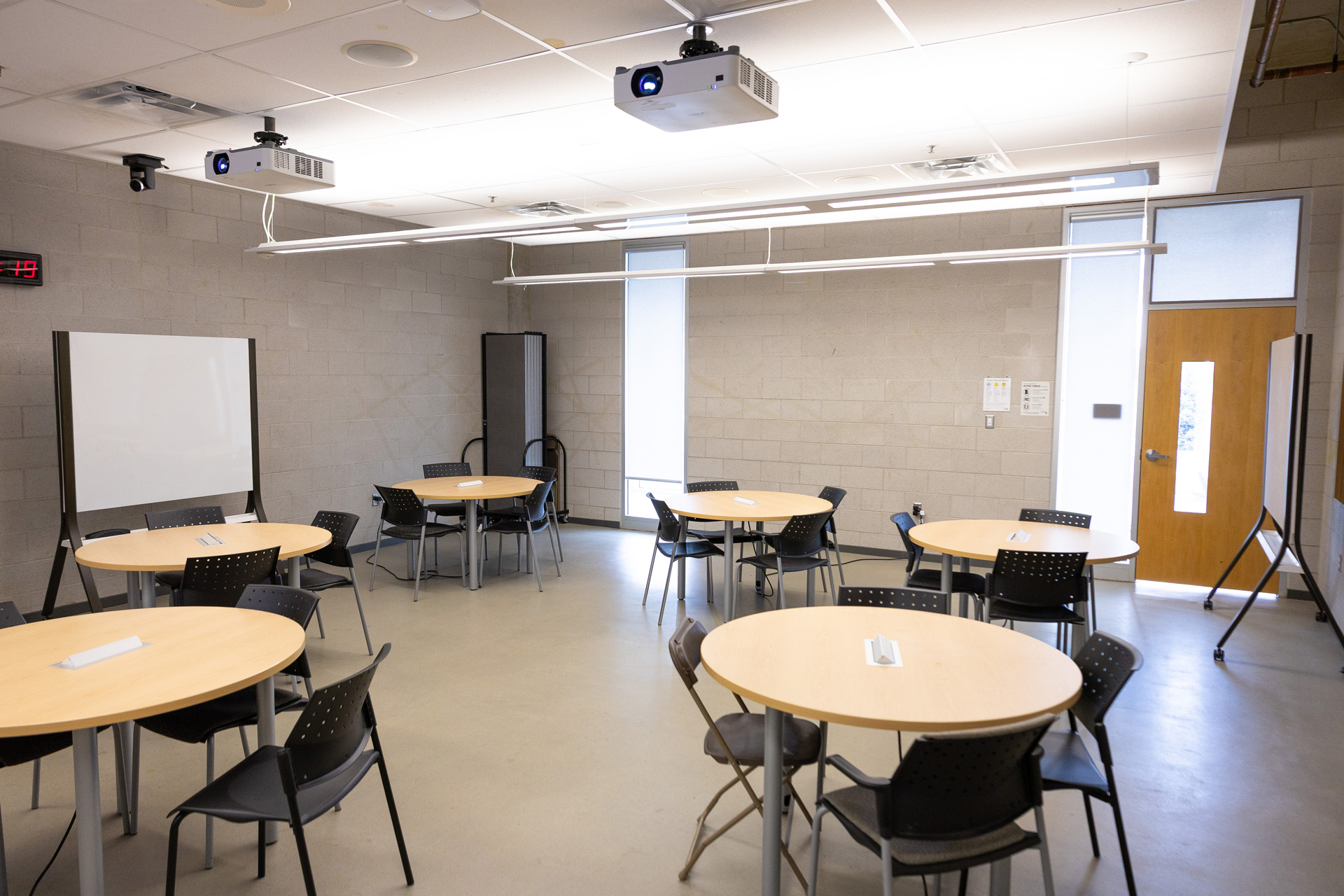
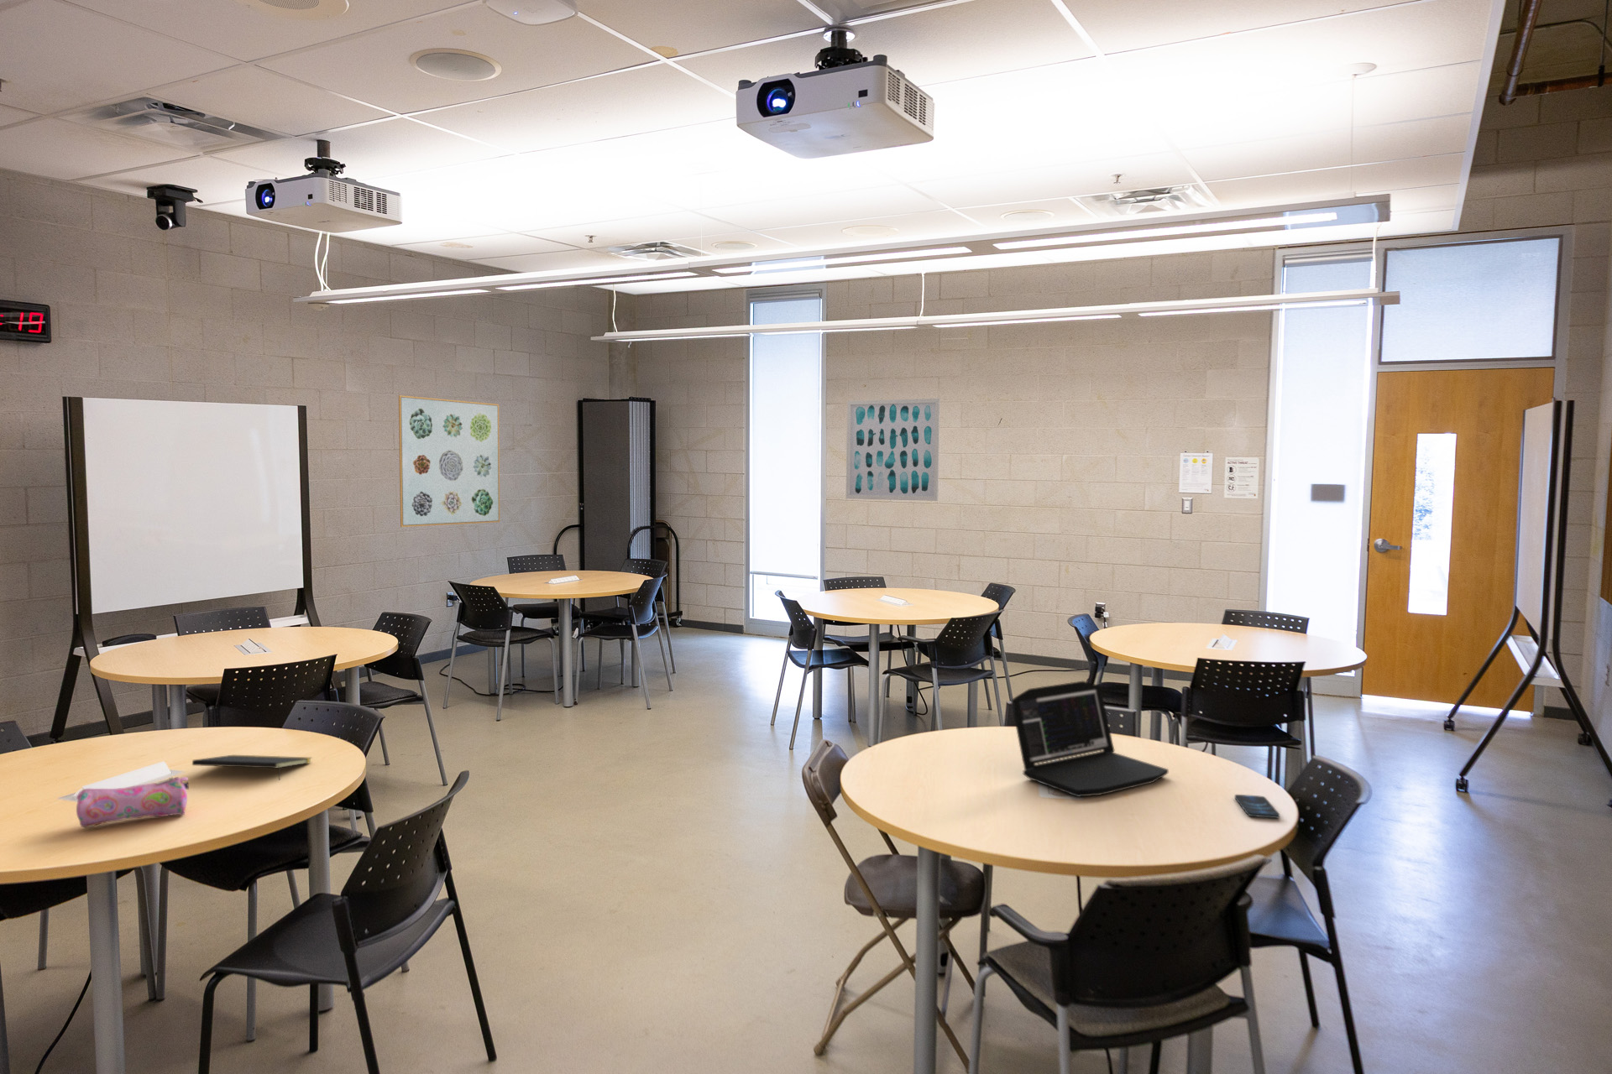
+ pencil case [76,776,190,828]
+ wall art [846,398,942,502]
+ smartphone [1234,794,1281,819]
+ laptop [1010,681,1169,798]
+ notepad [192,754,313,780]
+ wall art [398,394,500,527]
